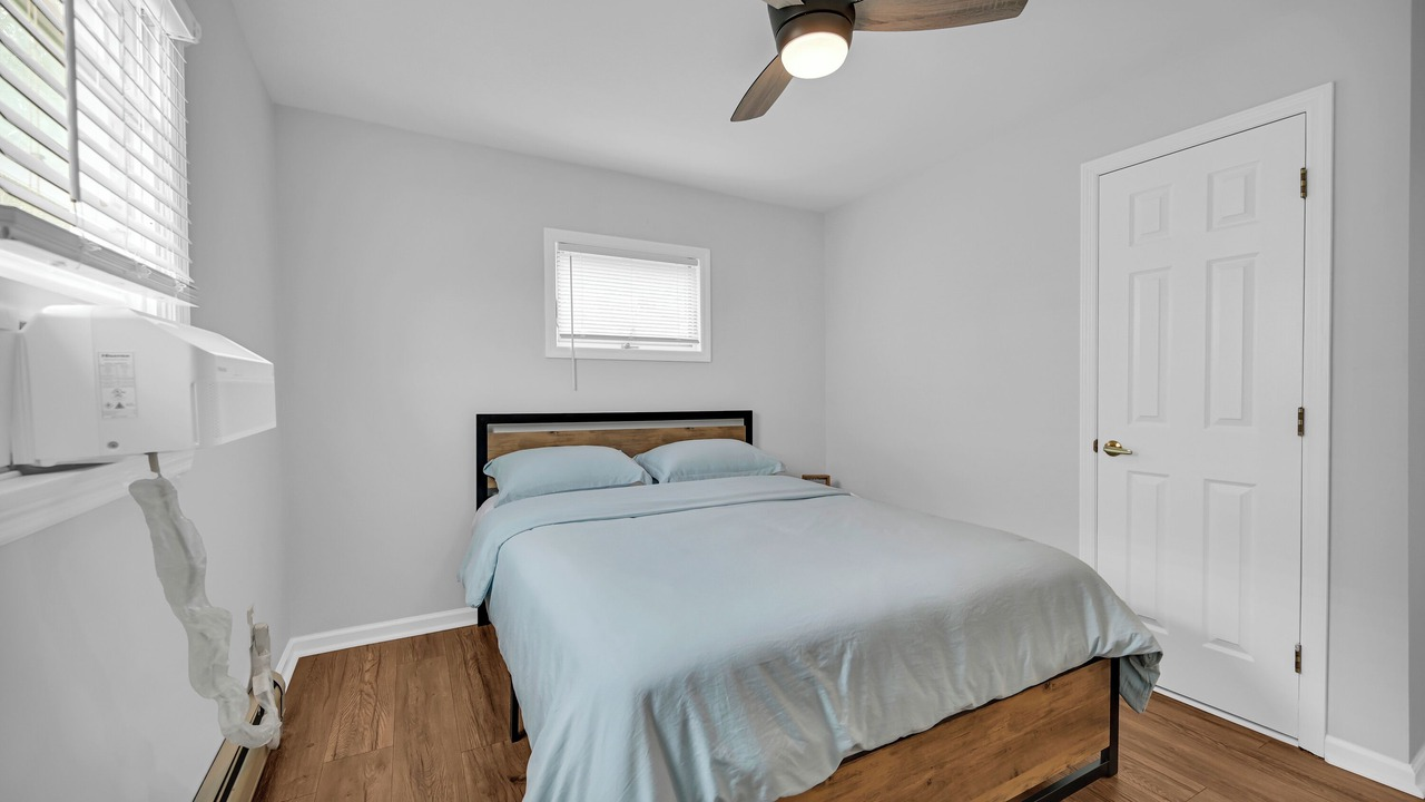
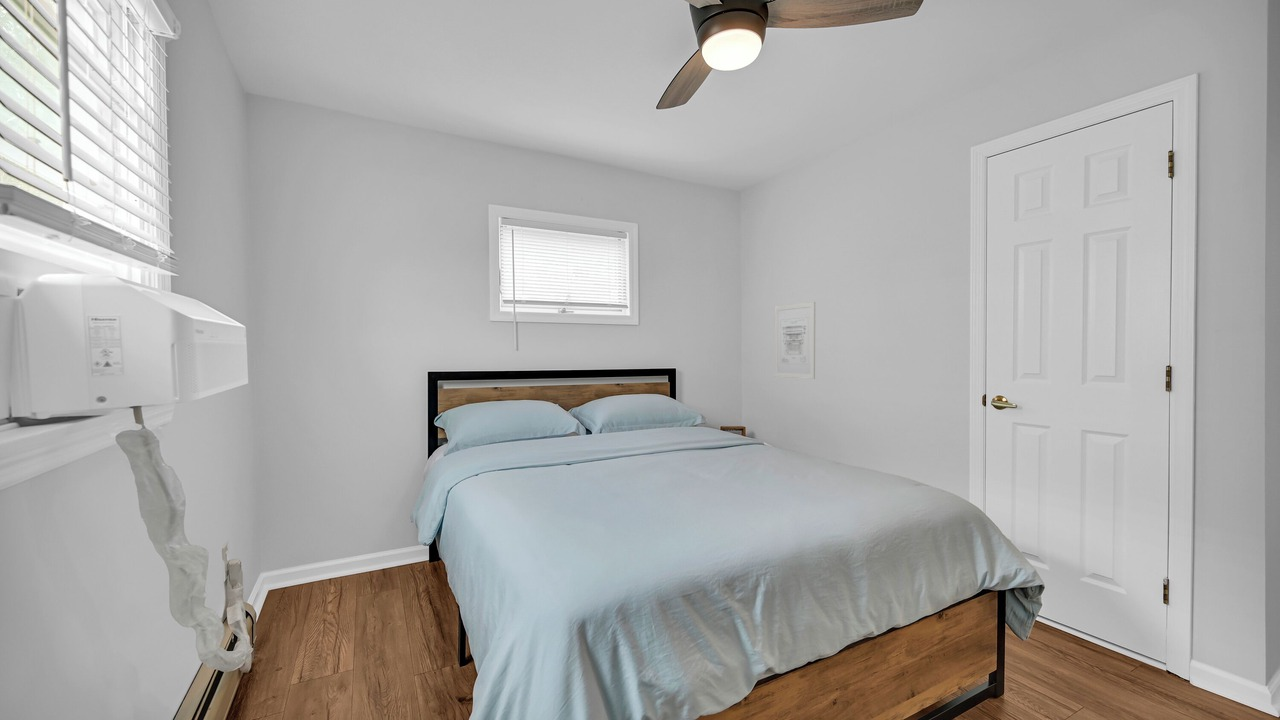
+ wall art [773,301,816,380]
